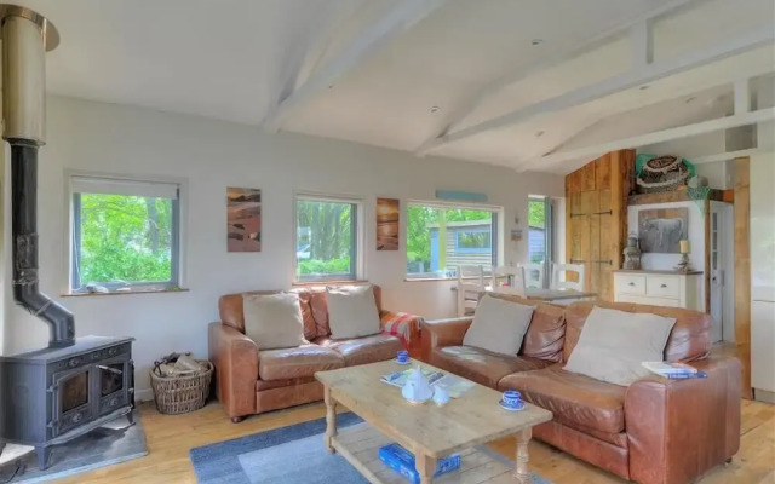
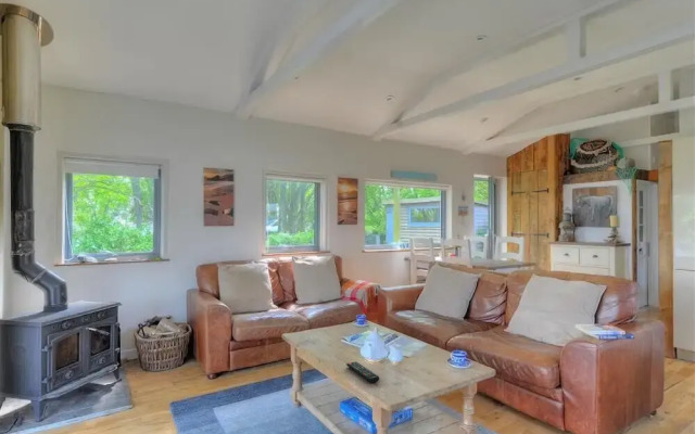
+ remote control [345,360,380,384]
